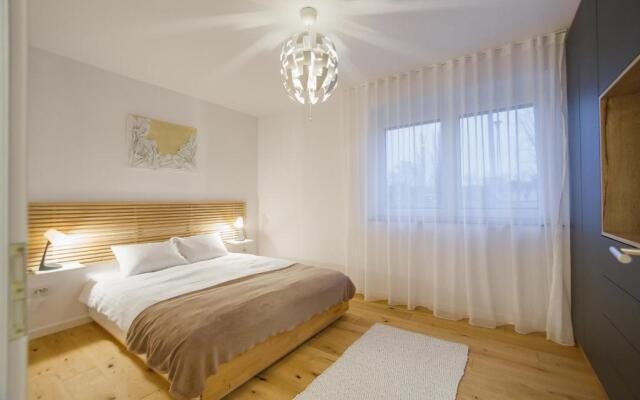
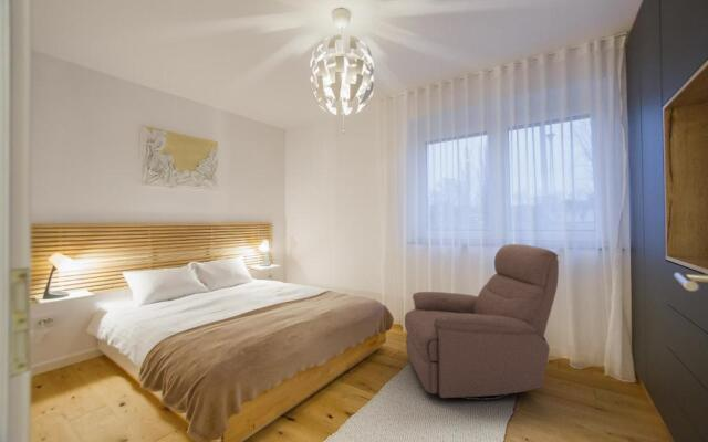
+ chair [404,243,560,402]
